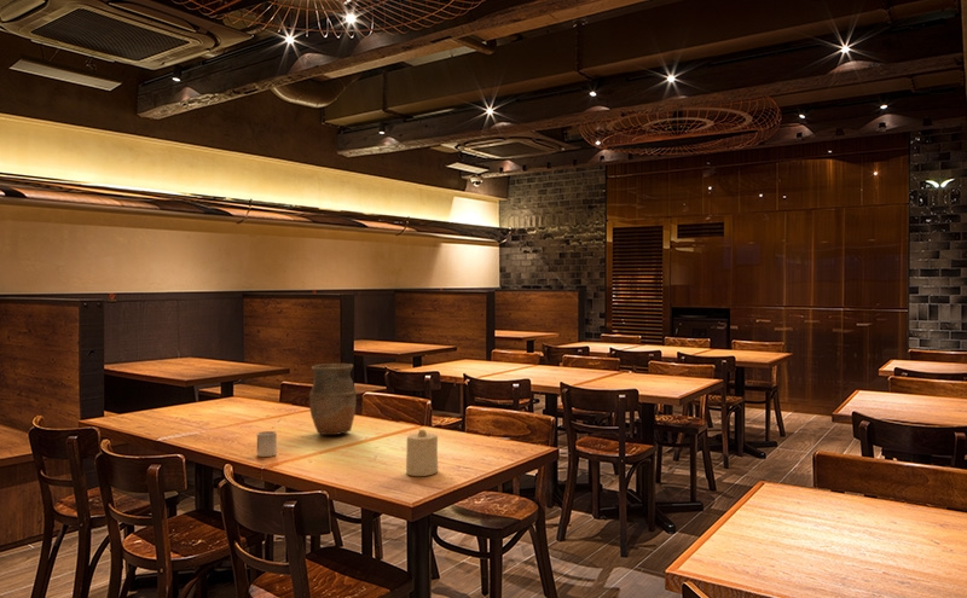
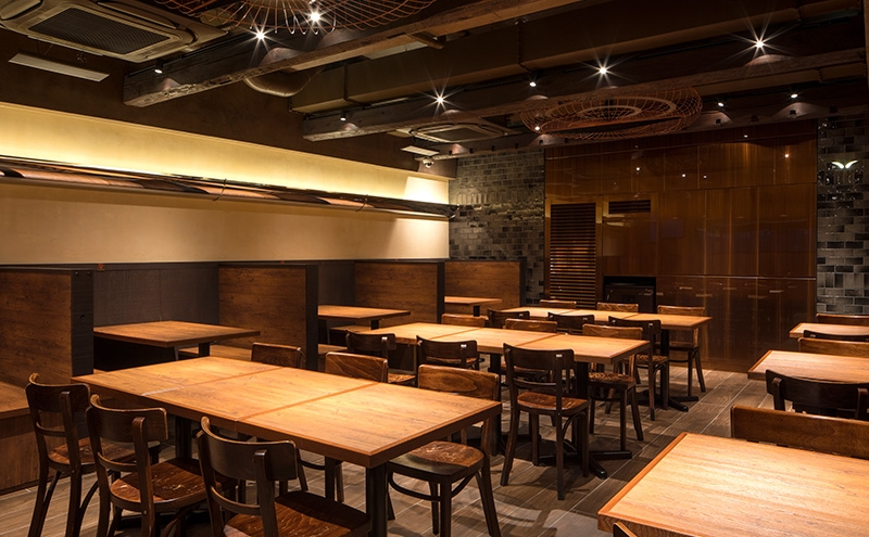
- candle [405,429,439,477]
- vase [308,362,358,436]
- cup [256,430,278,458]
